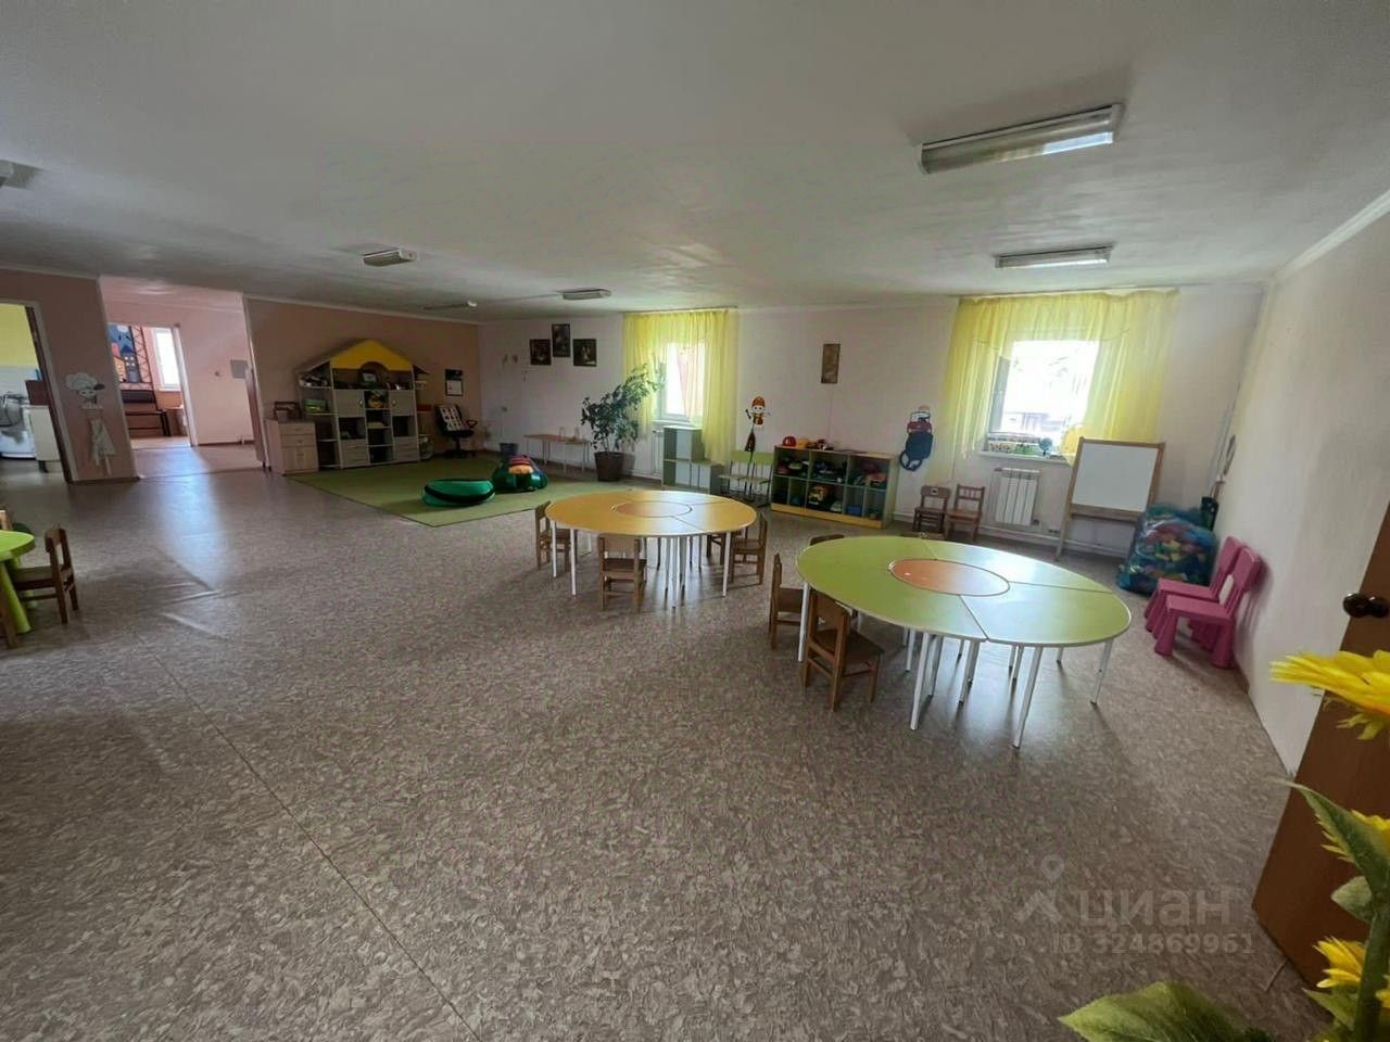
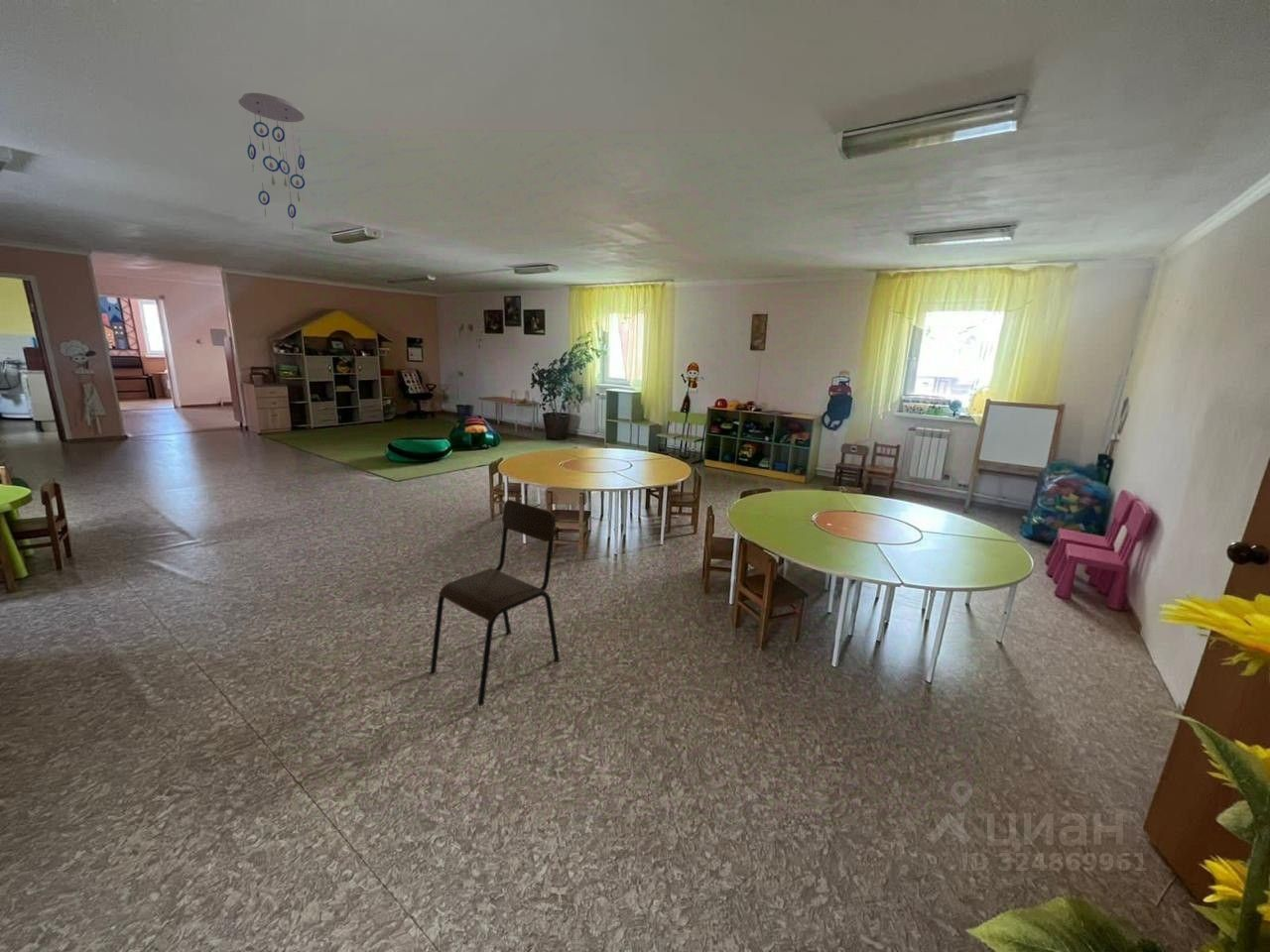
+ chair [430,499,561,707]
+ ceiling mobile [238,92,306,231]
